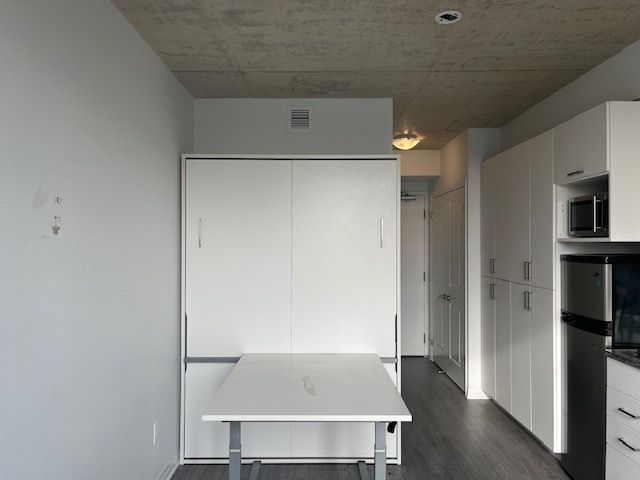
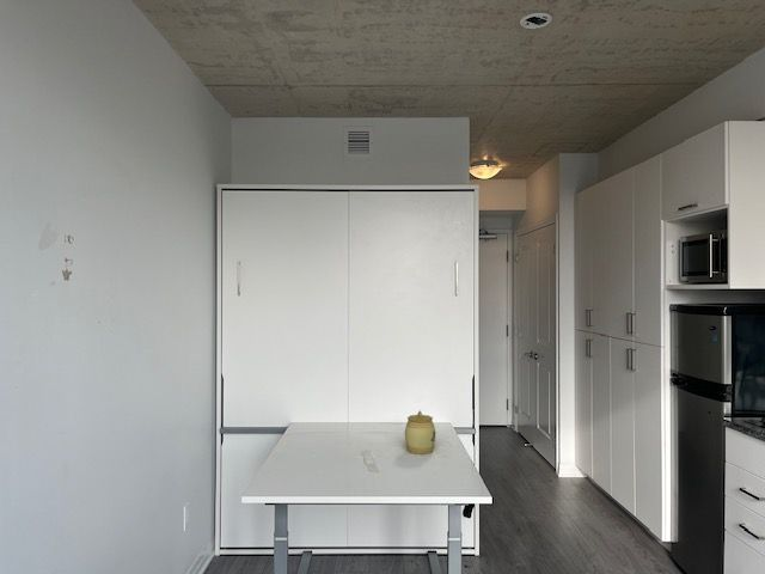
+ jar [404,409,436,456]
